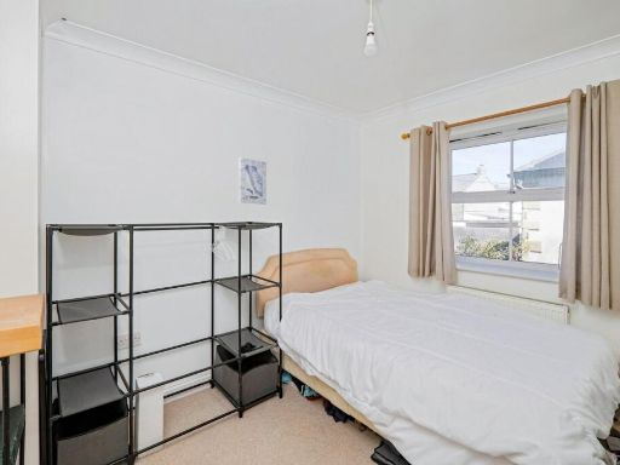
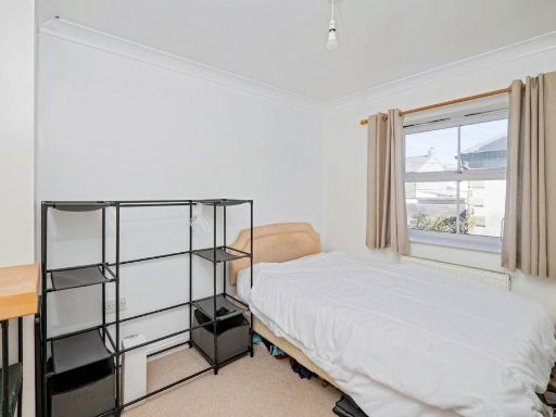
- wall art [237,156,268,206]
